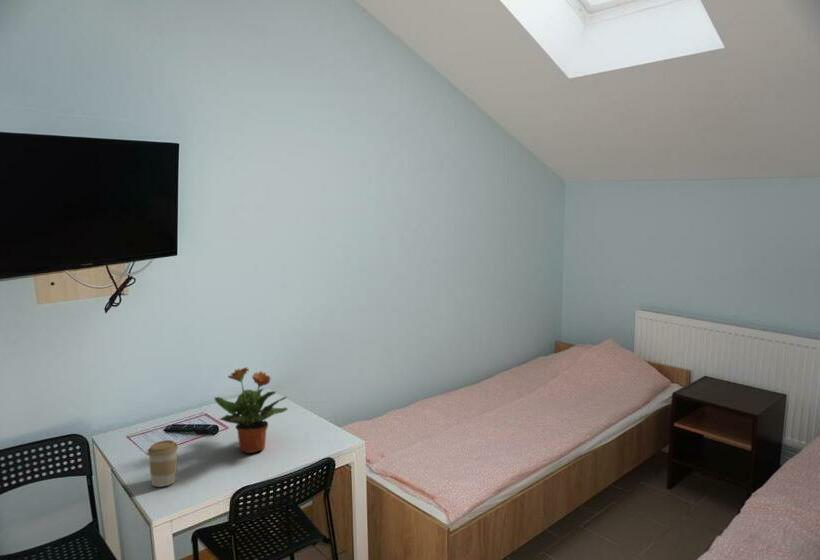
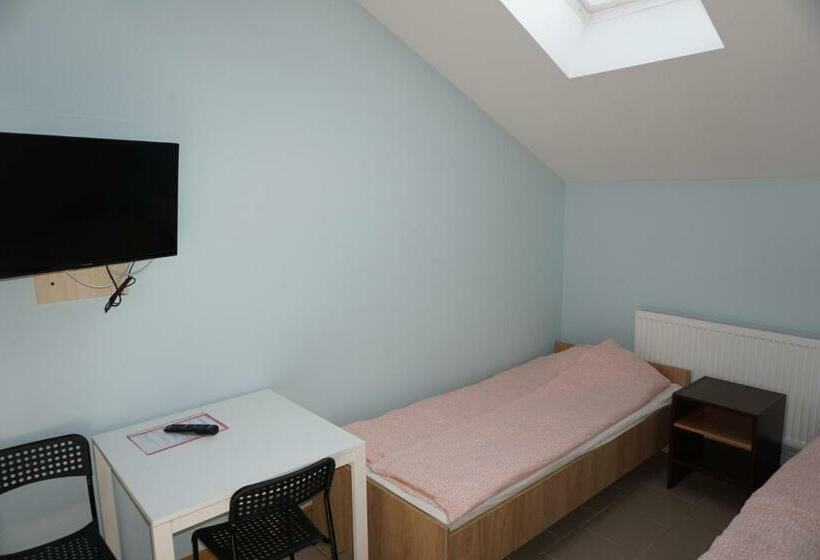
- potted plant [213,366,289,454]
- coffee cup [146,439,179,488]
